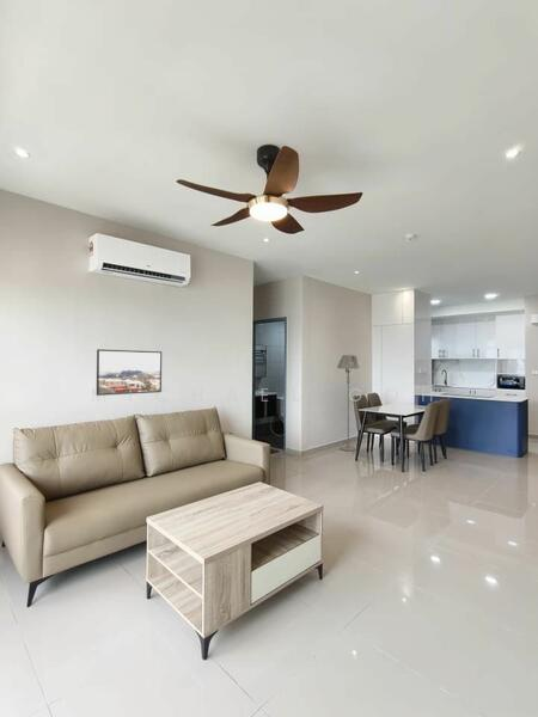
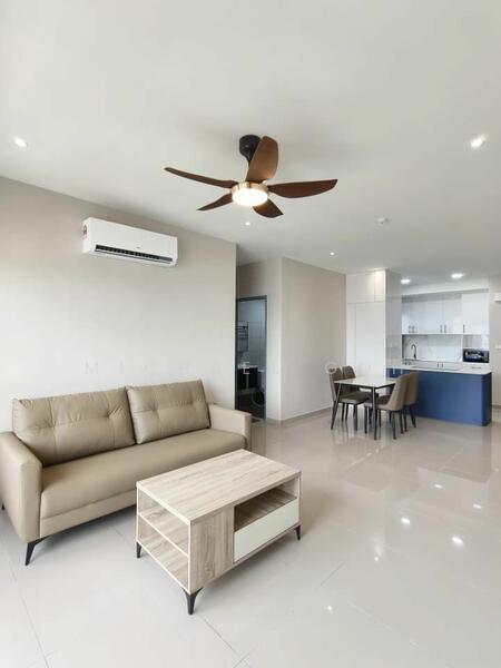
- floor lamp [337,354,360,452]
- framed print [96,348,163,397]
